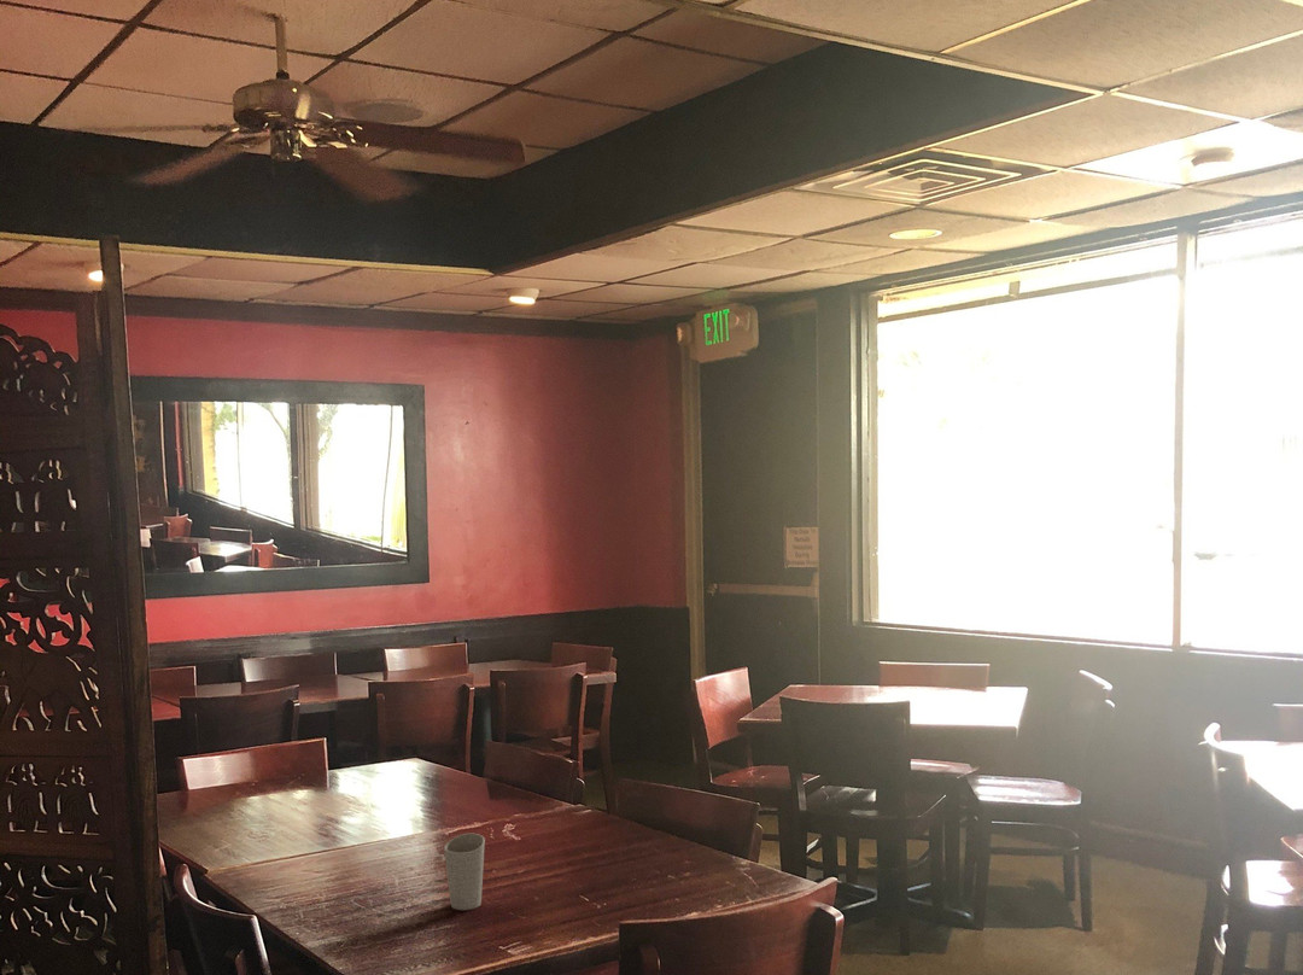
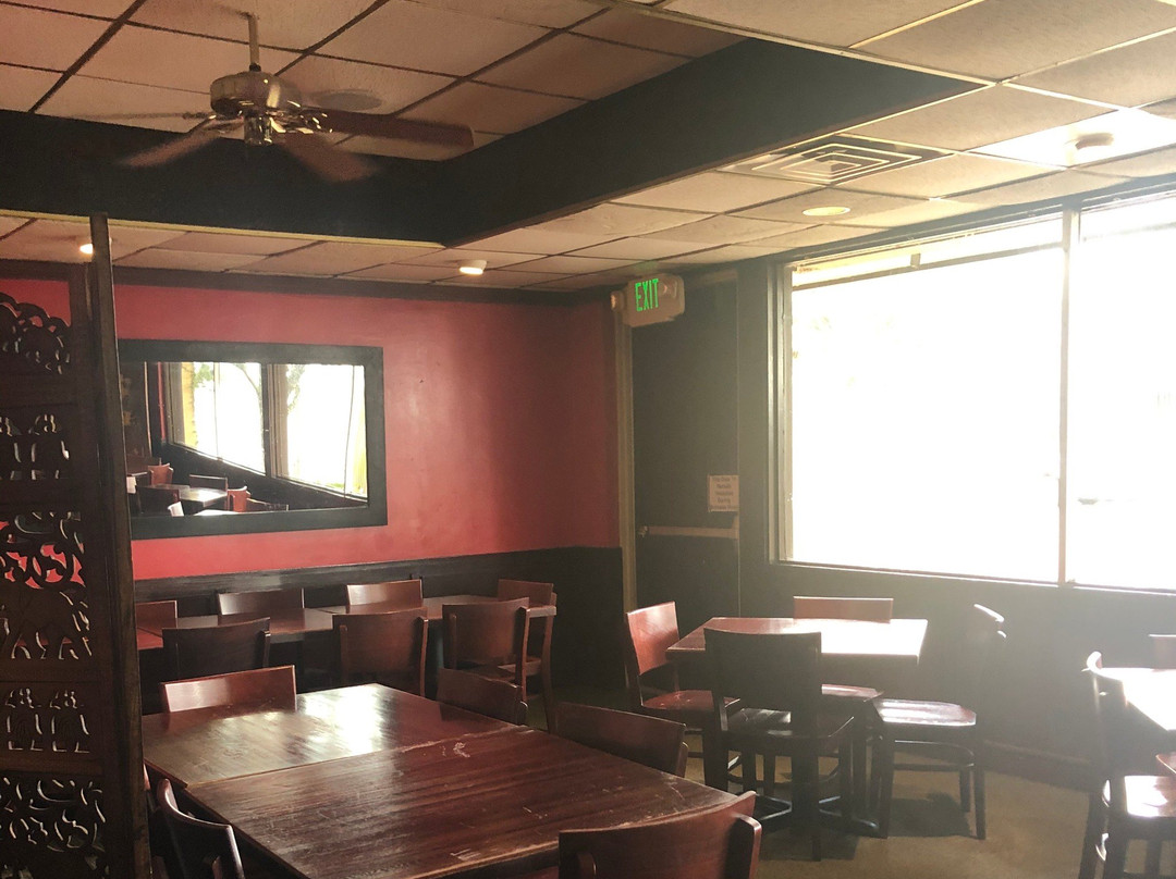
- cup [443,833,486,911]
